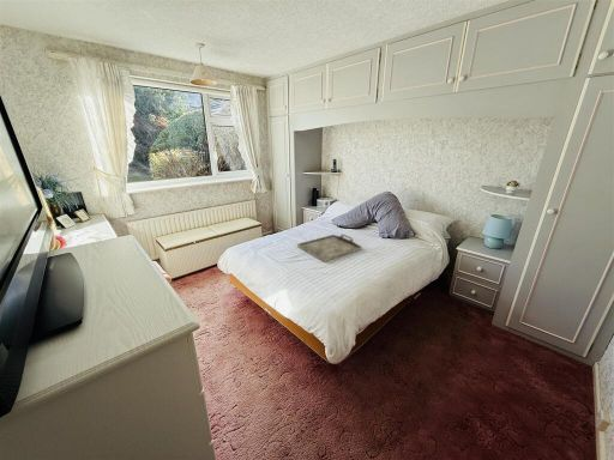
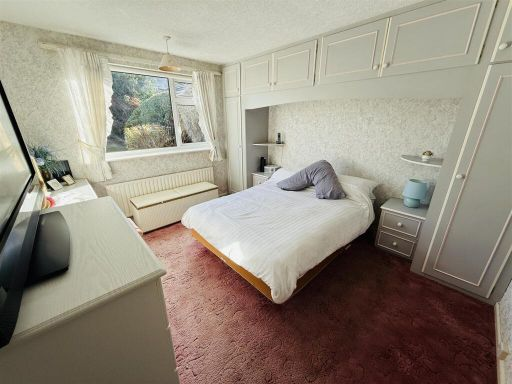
- serving tray [296,234,363,264]
